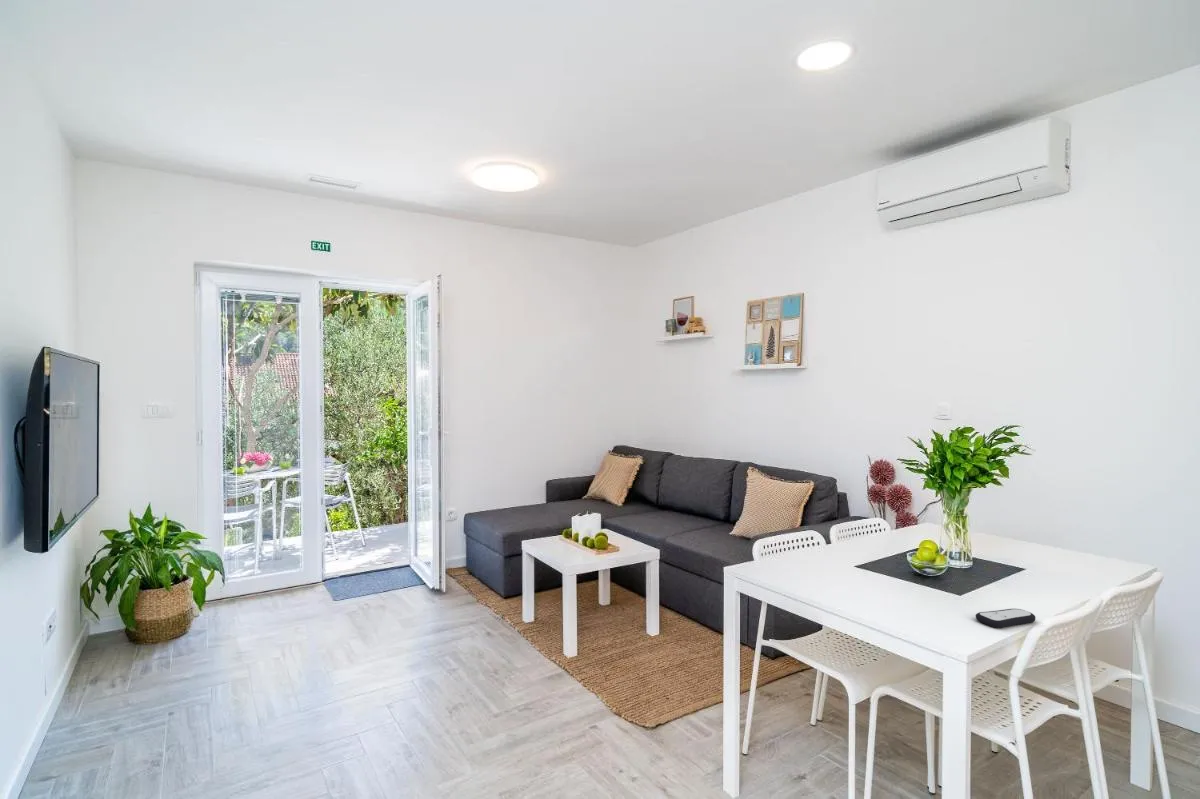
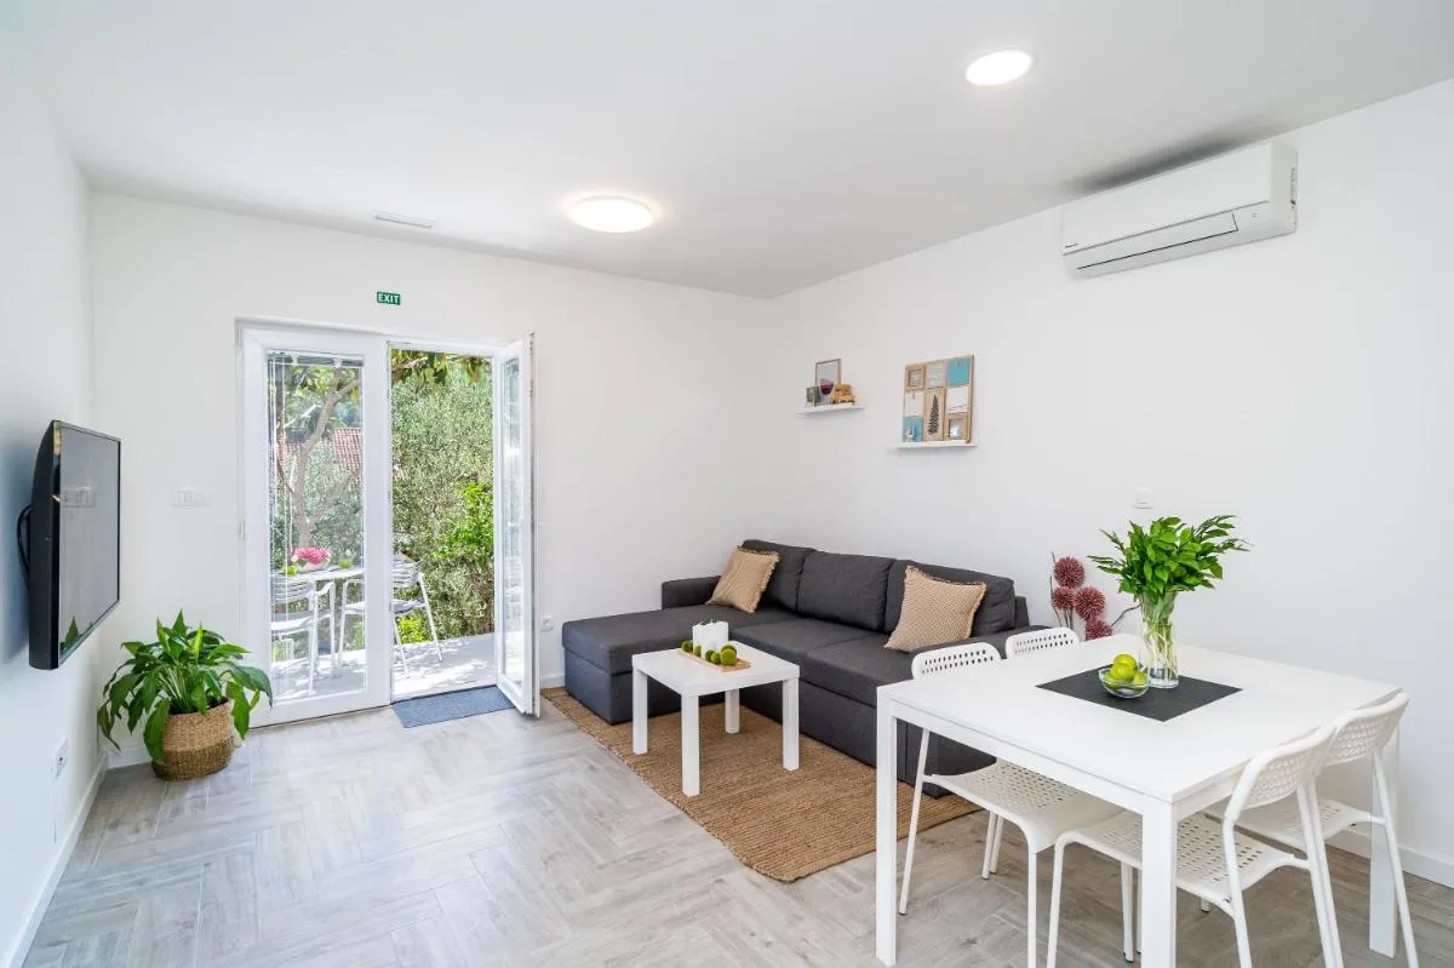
- remote control [975,608,1037,629]
